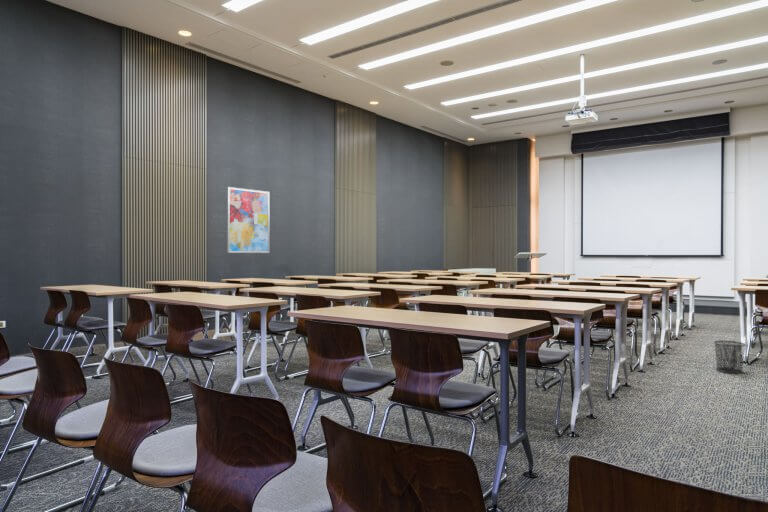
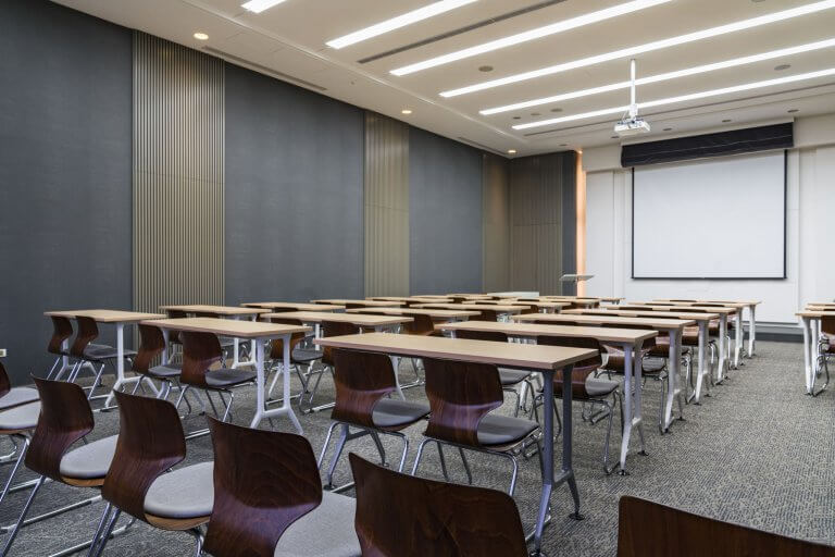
- wall art [226,186,270,254]
- waste bin [713,340,747,375]
